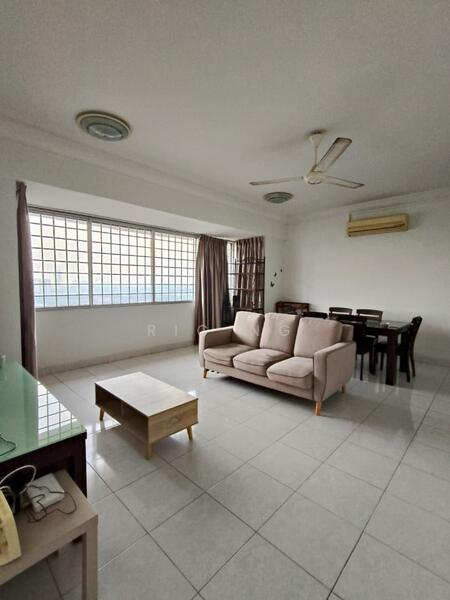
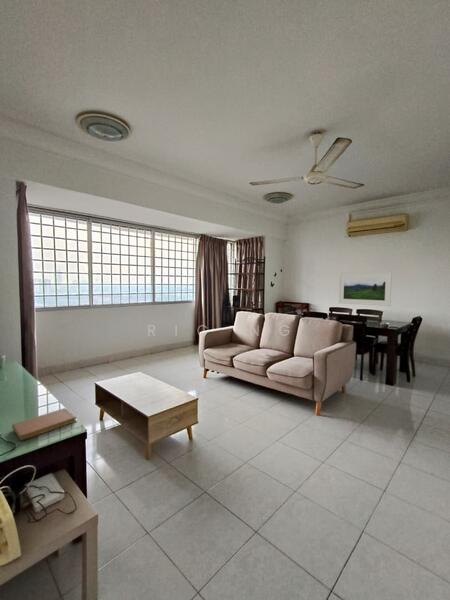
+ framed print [338,271,393,307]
+ notebook [11,407,78,442]
